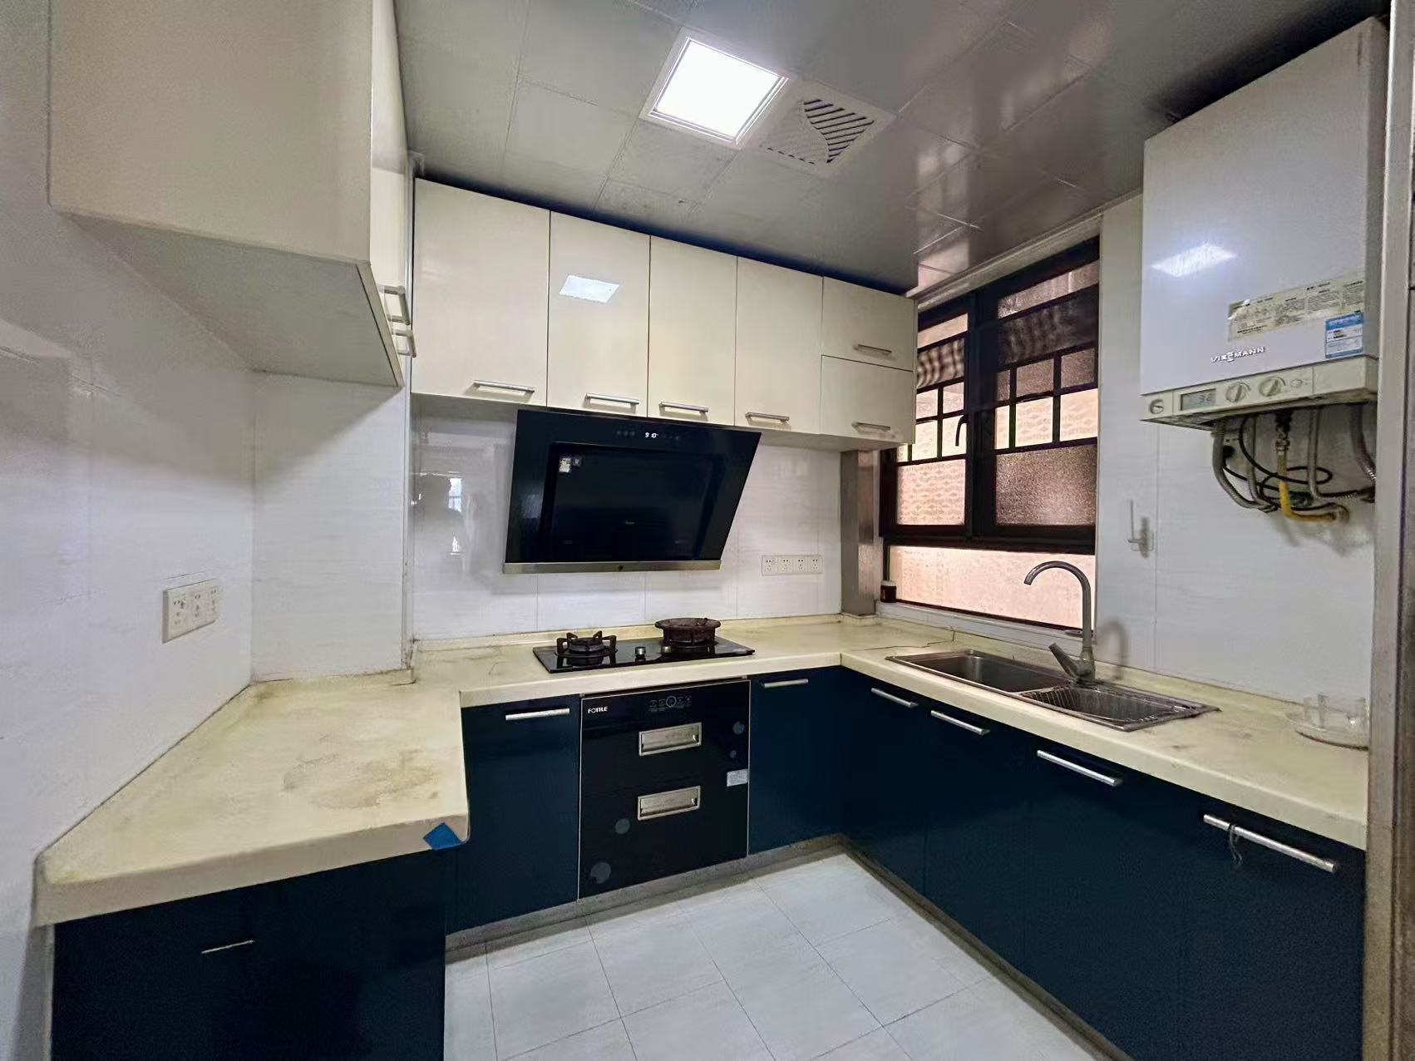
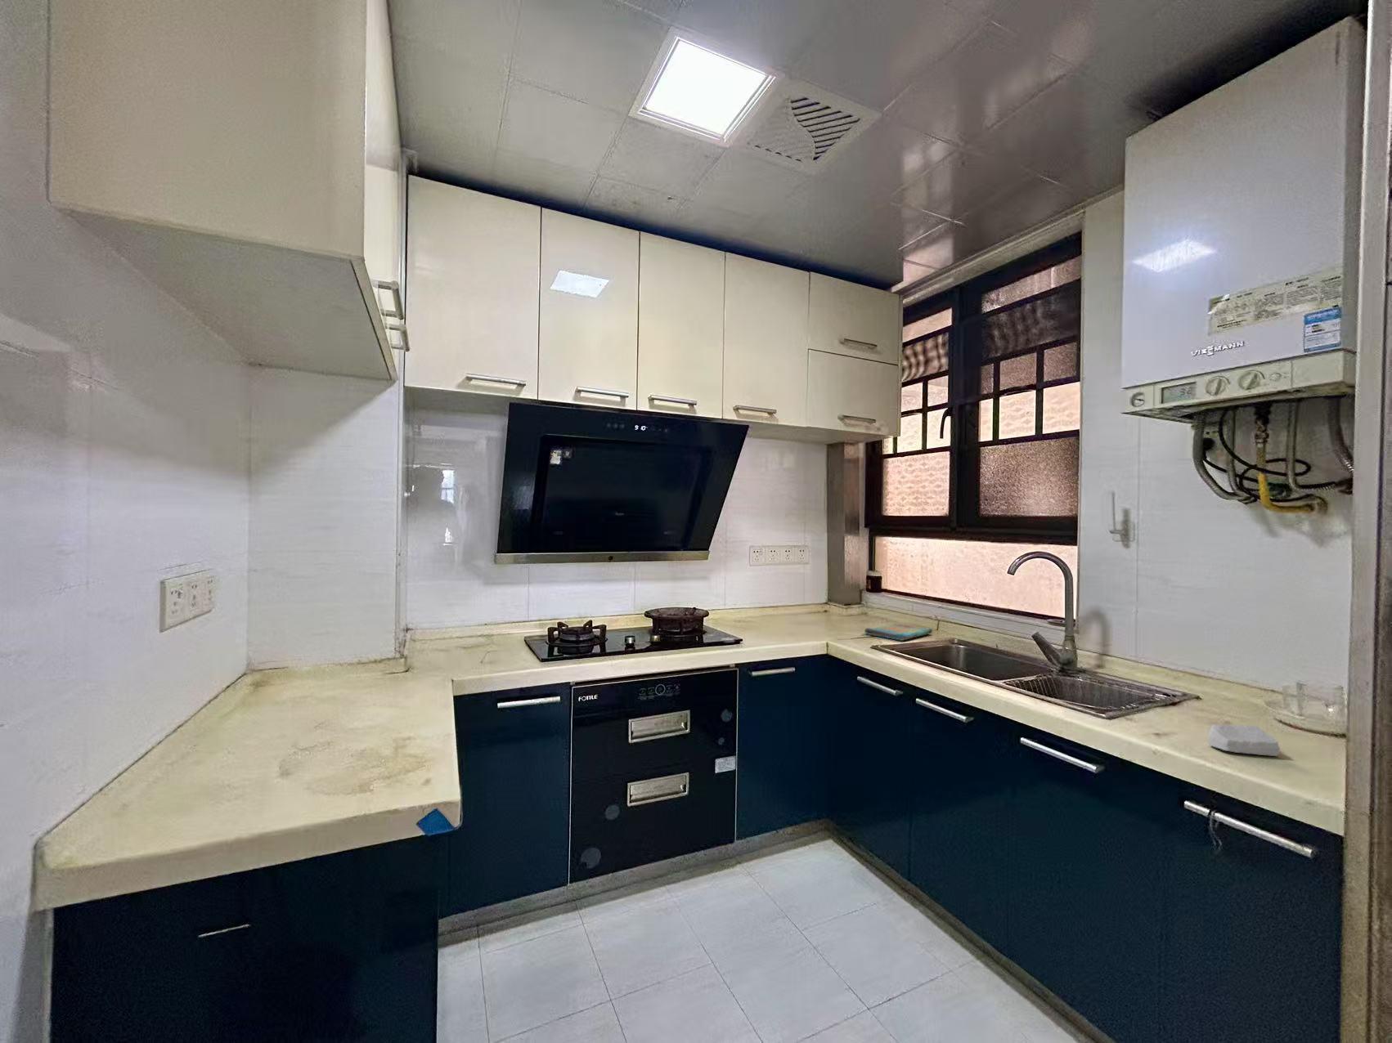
+ soap bar [1207,723,1281,757]
+ dish towel [864,623,933,642]
